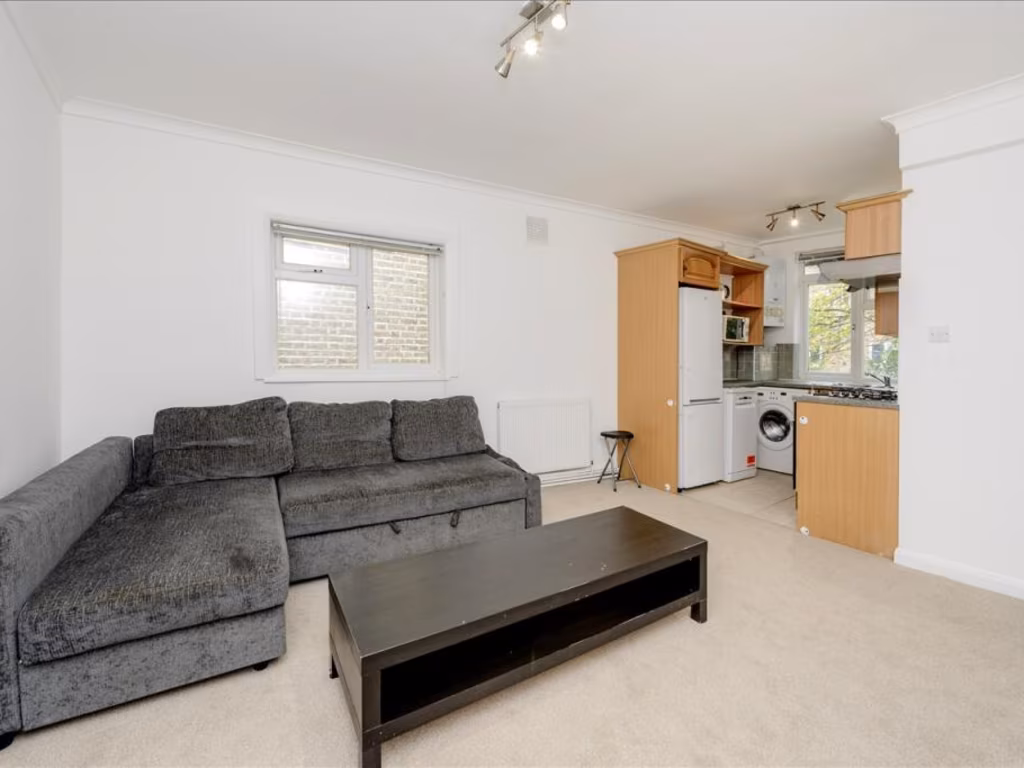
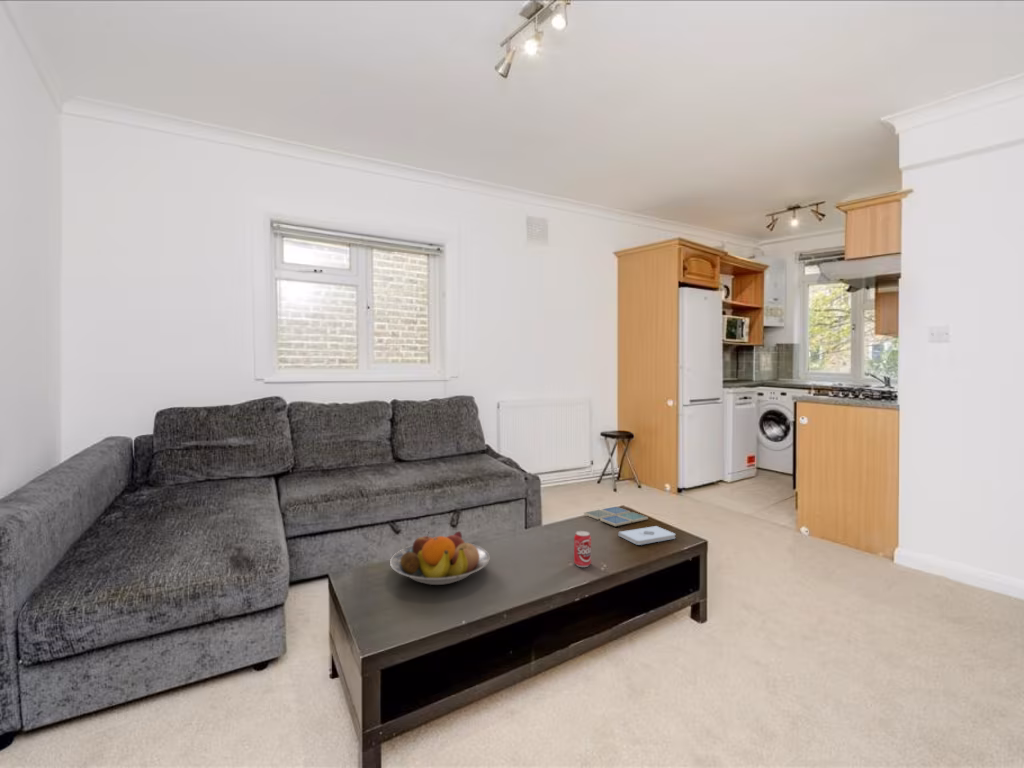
+ notepad [618,525,676,546]
+ drink coaster [583,506,649,527]
+ fruit bowl [389,530,490,586]
+ beverage can [573,530,592,568]
